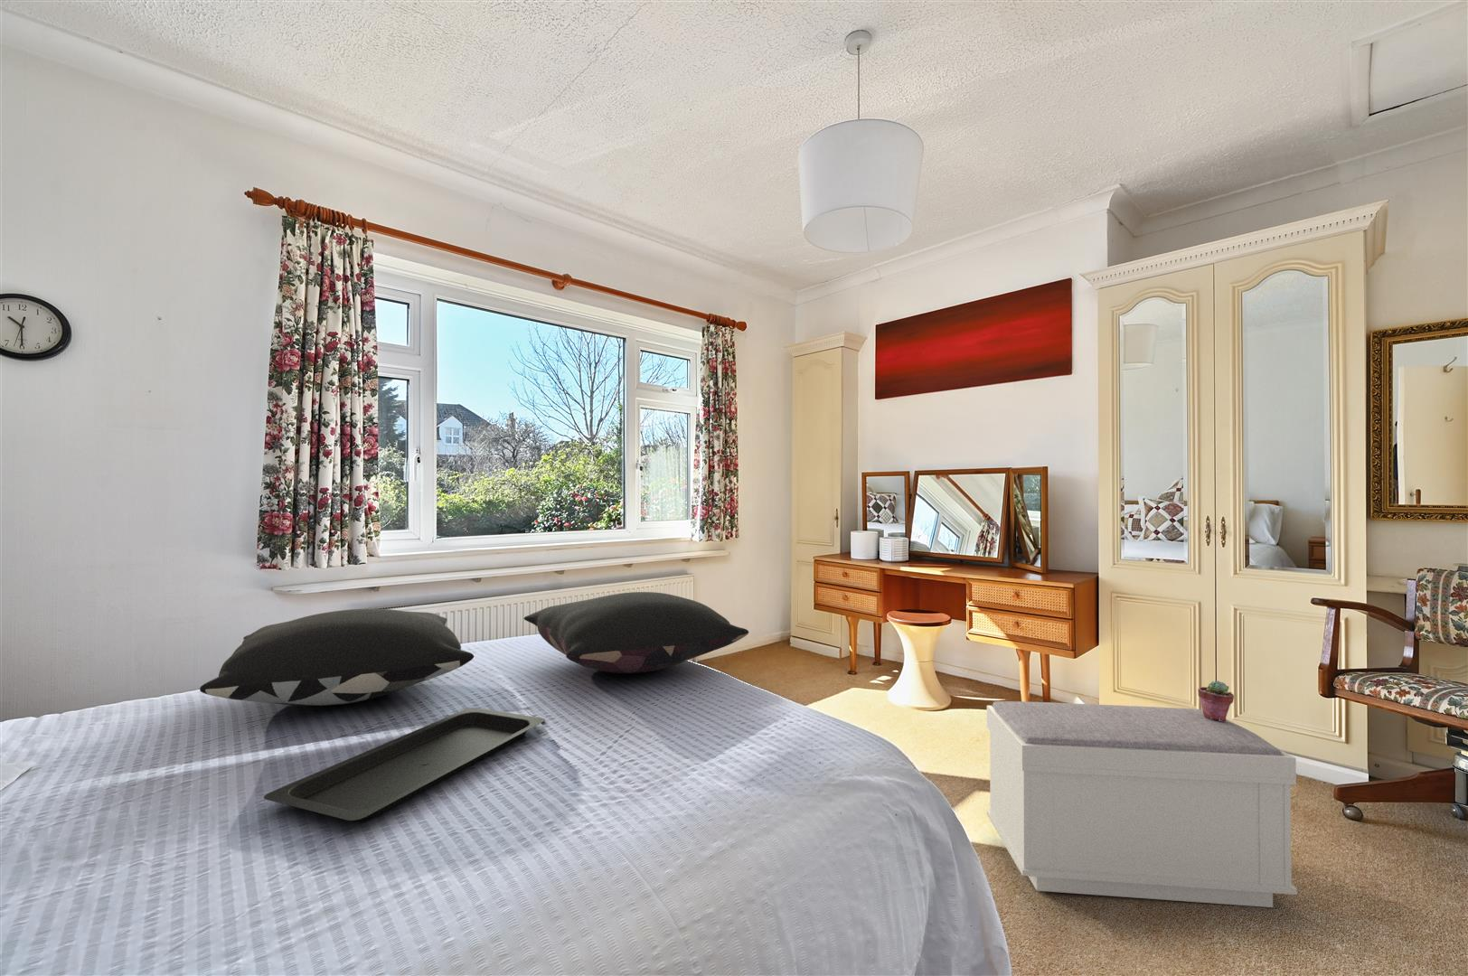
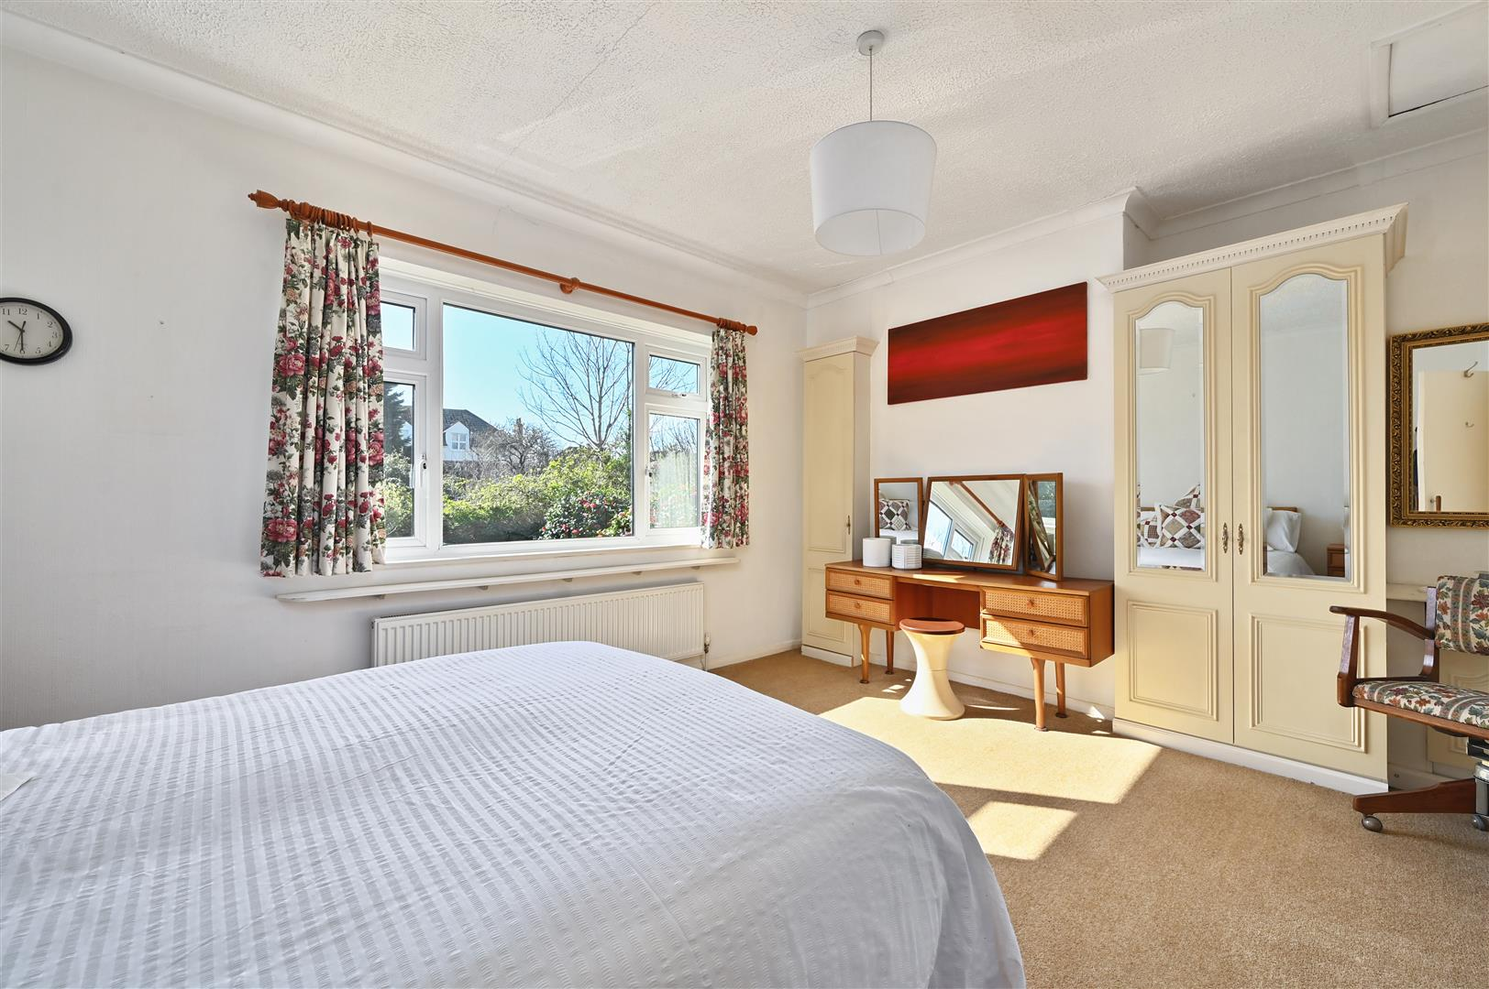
- pillow [199,608,475,707]
- bench [987,700,1298,908]
- pillow [524,591,749,674]
- potted succulent [1198,680,1235,721]
- serving tray [264,707,546,822]
